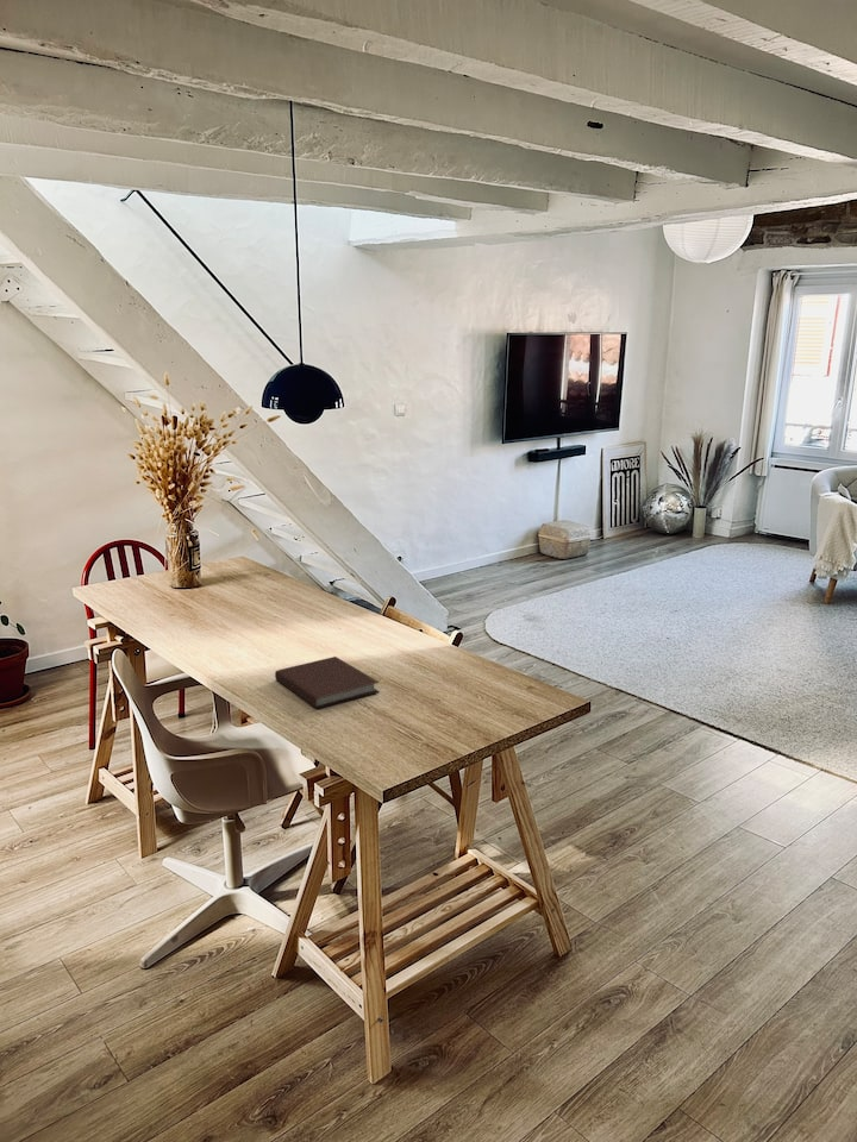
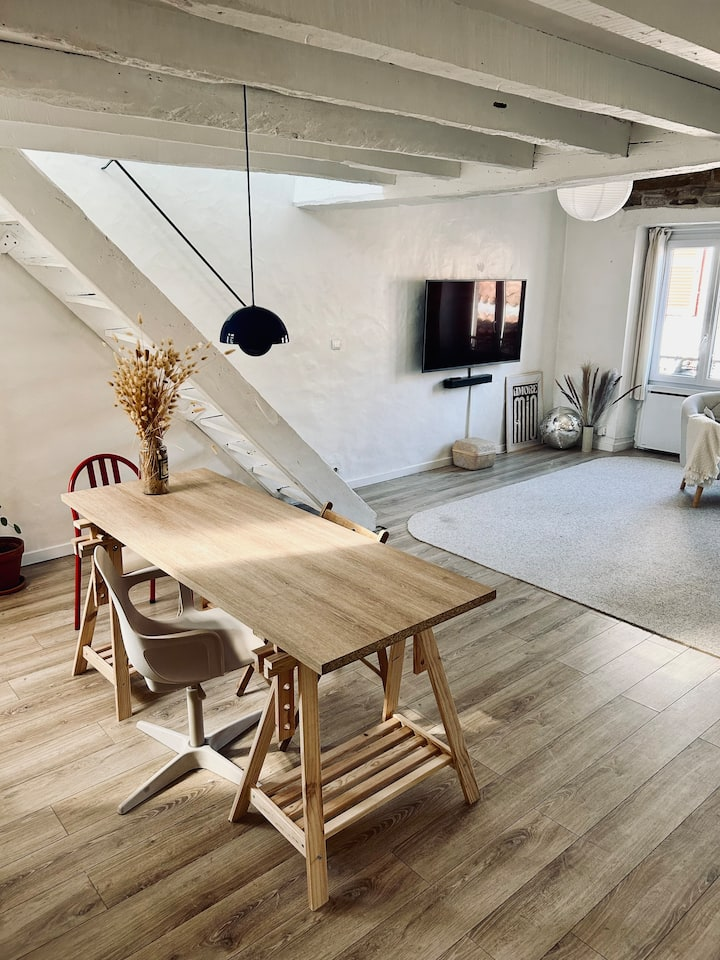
- notebook [274,655,381,709]
